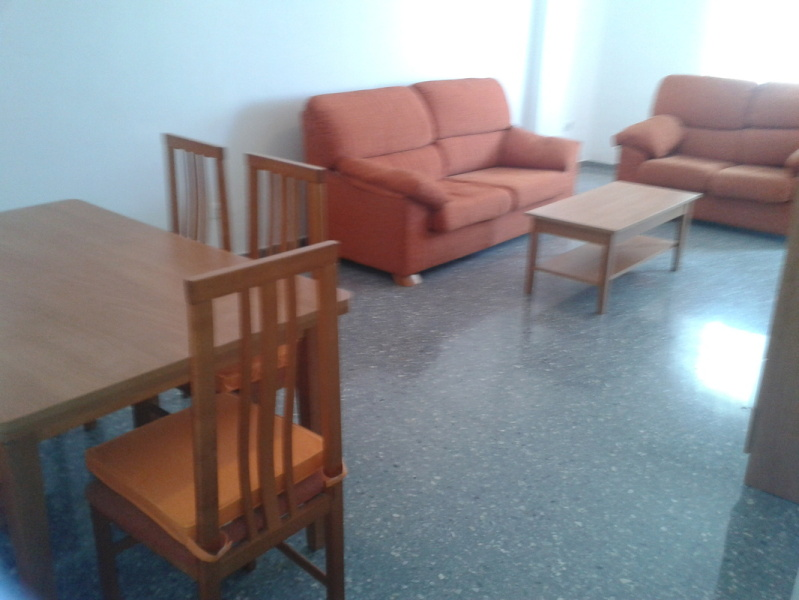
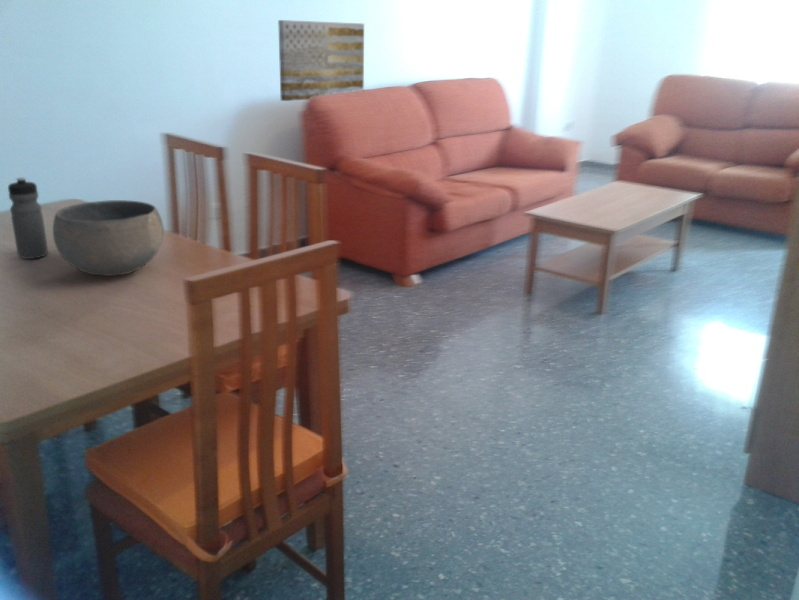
+ water bottle [7,176,49,260]
+ wall art [277,19,365,102]
+ bowl [52,199,165,277]
